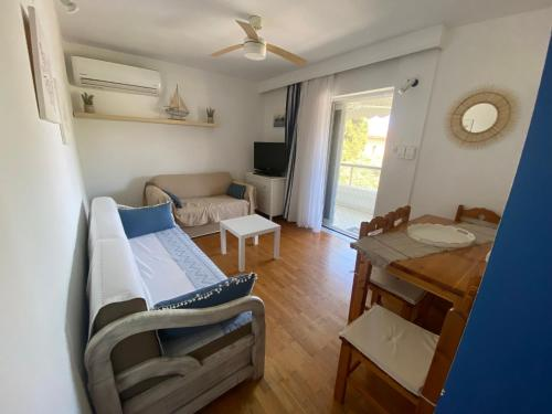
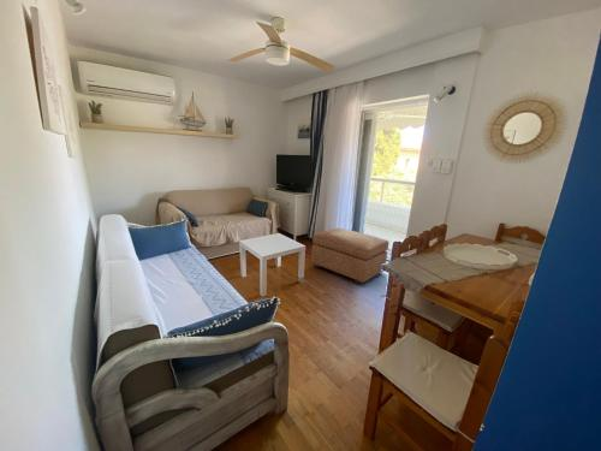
+ ottoman [310,227,391,285]
